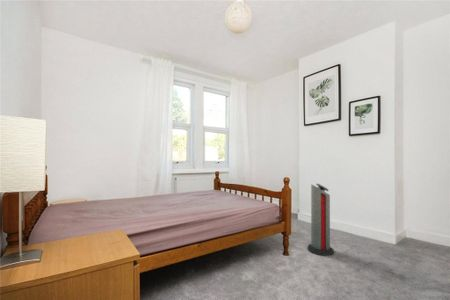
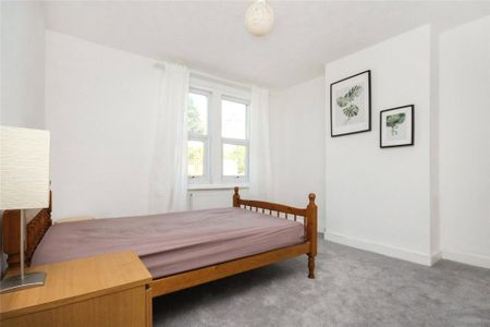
- air purifier [307,183,335,257]
